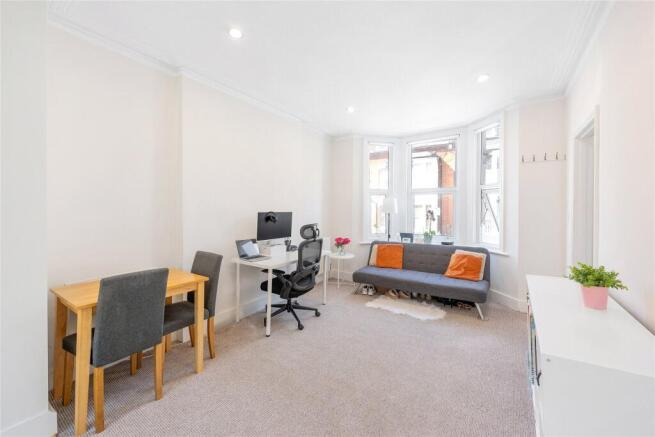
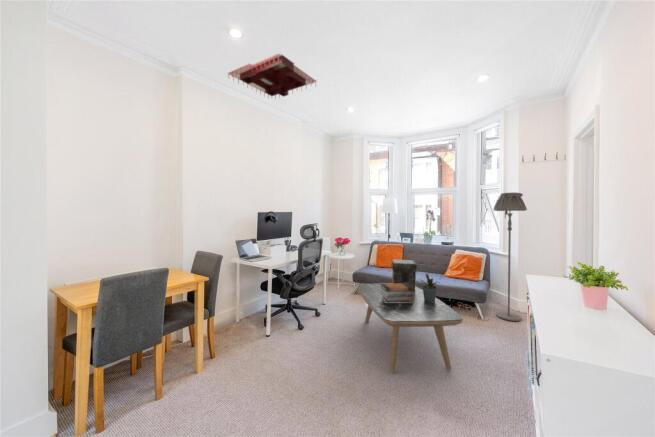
+ decorative box [390,258,418,290]
+ coffee table [358,282,464,373]
+ floor lamp [493,192,528,322]
+ book stack [380,283,414,303]
+ architectural model [227,52,318,100]
+ potted plant [420,273,440,302]
